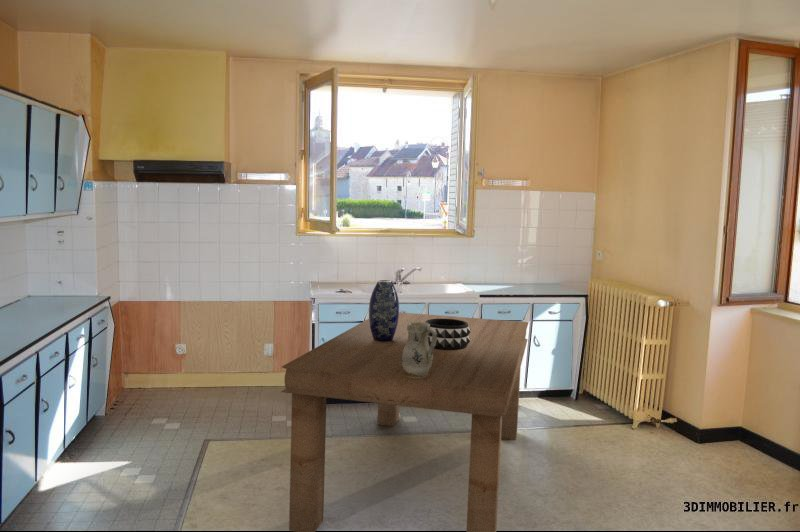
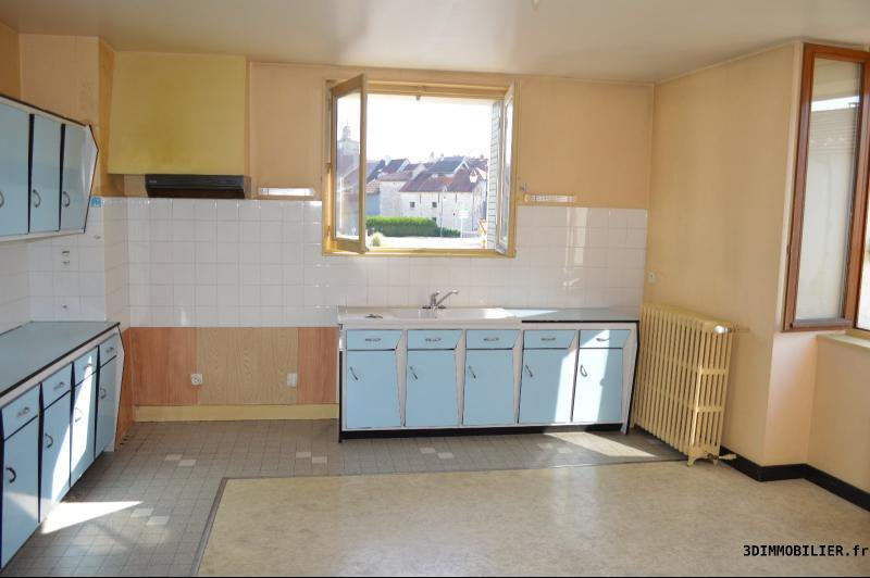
- dining table [280,311,530,532]
- ceramic pitcher [401,322,437,379]
- decorative bowl [425,319,471,350]
- vase [368,279,400,342]
